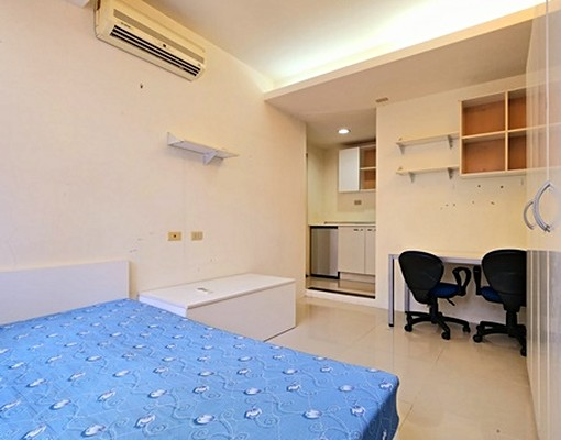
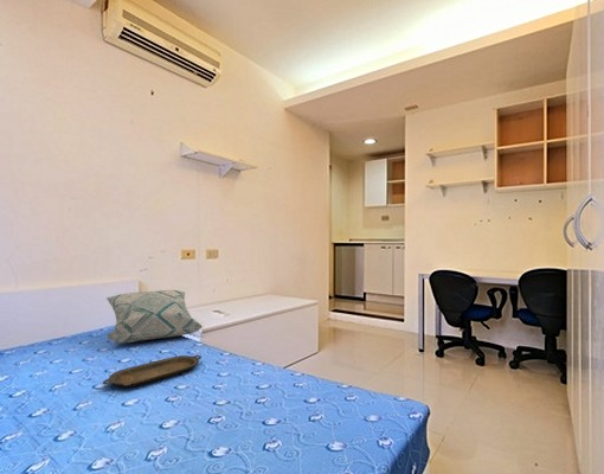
+ serving tray [102,354,203,389]
+ decorative pillow [104,289,204,344]
